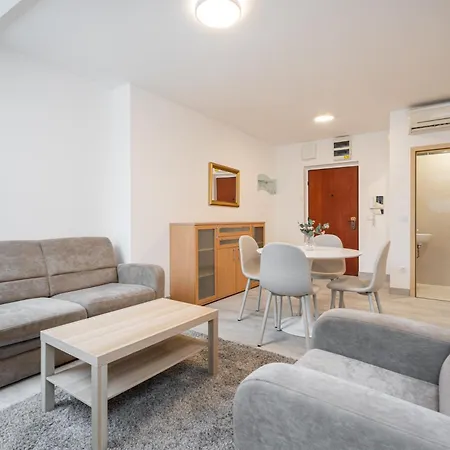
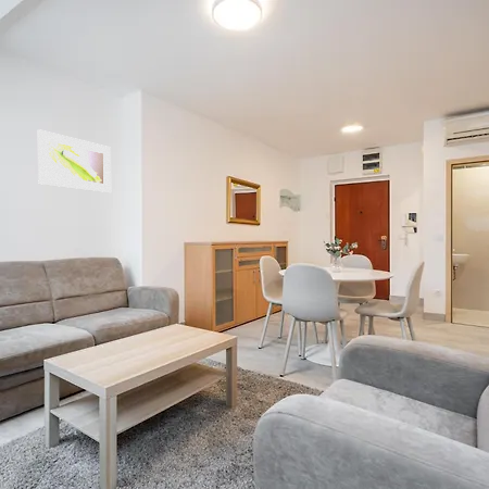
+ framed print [37,128,112,193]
